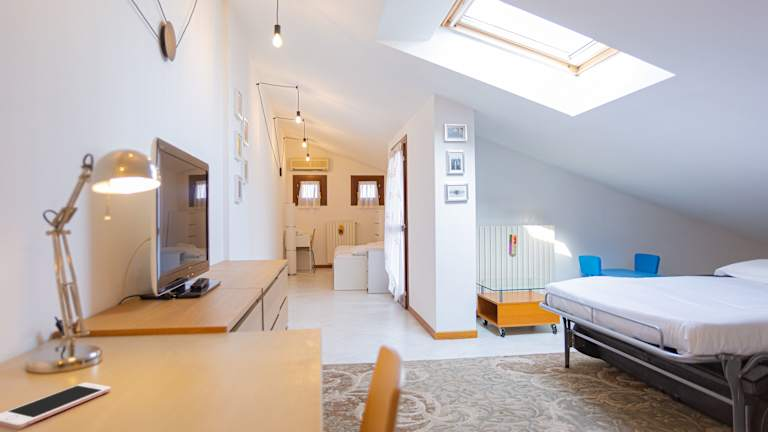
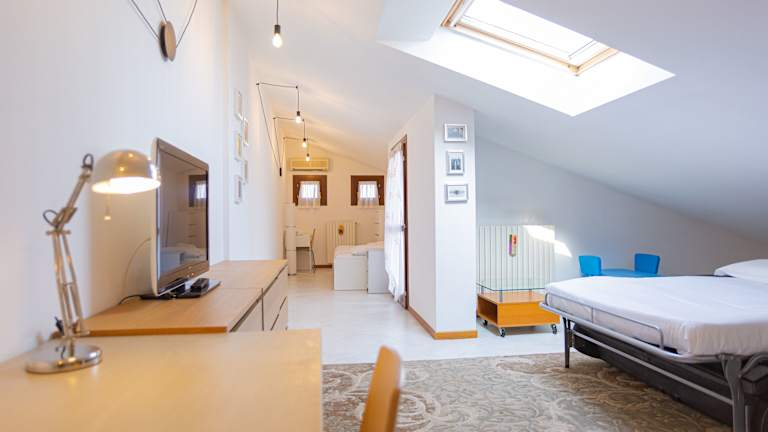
- cell phone [0,382,112,430]
